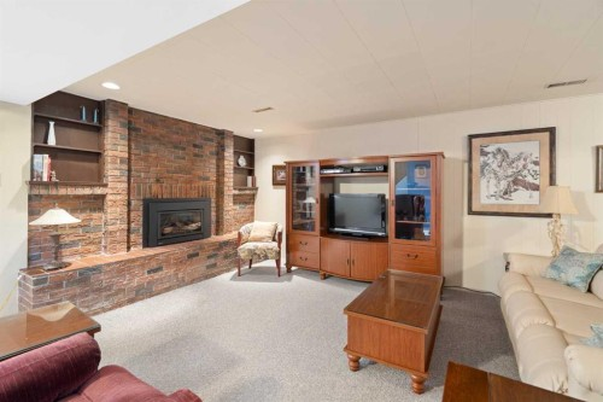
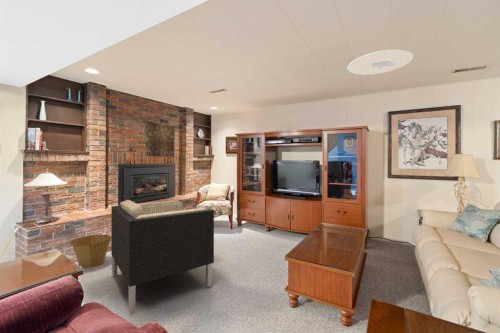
+ armchair [110,199,215,315]
+ wall art [144,120,175,158]
+ ceiling light [347,49,414,76]
+ basket [69,234,111,269]
